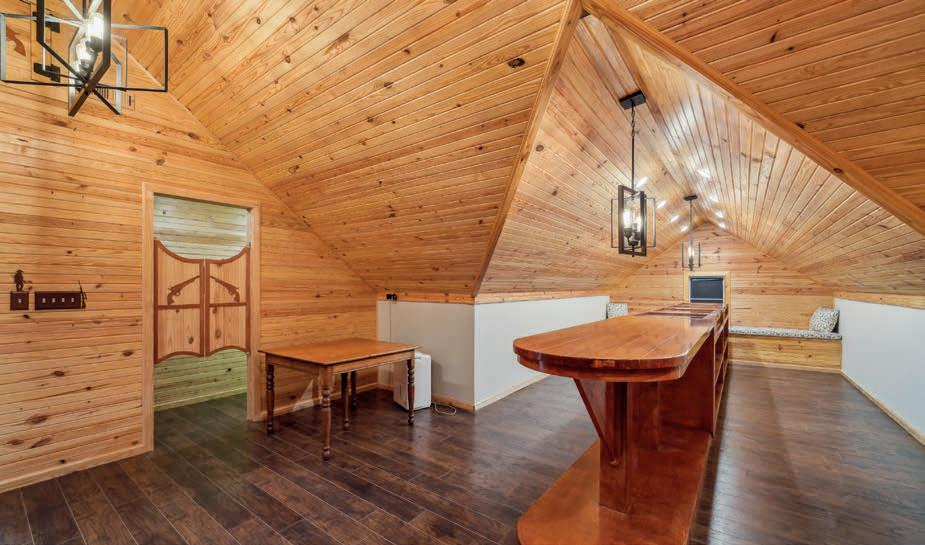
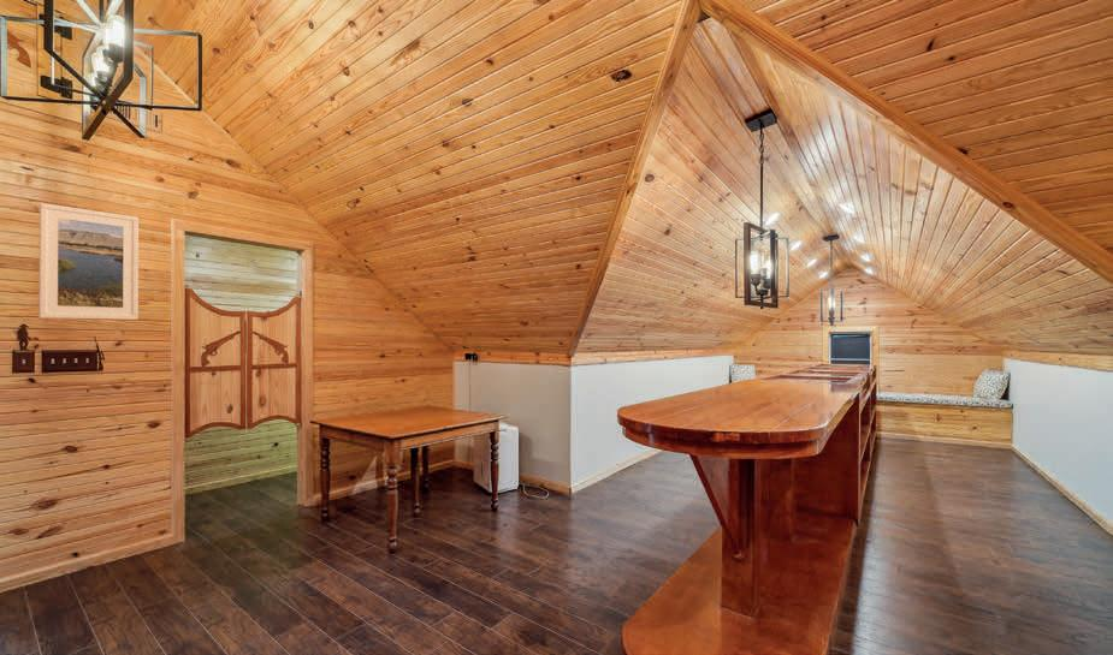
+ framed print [37,202,140,321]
